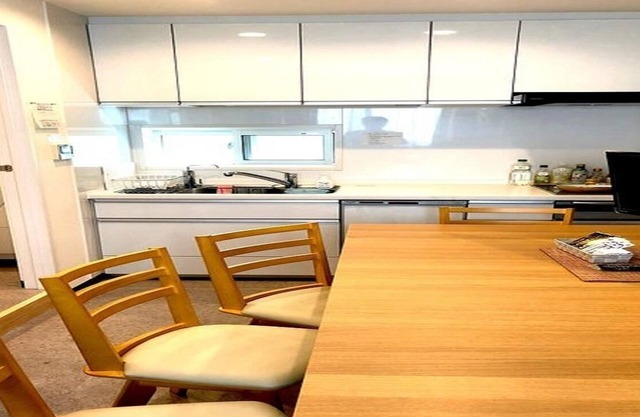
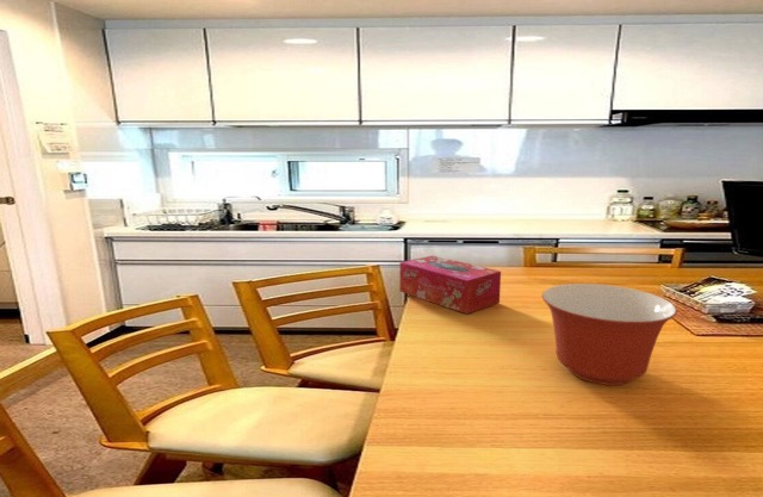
+ tissue box [398,255,502,315]
+ mixing bowl [541,282,678,386]
